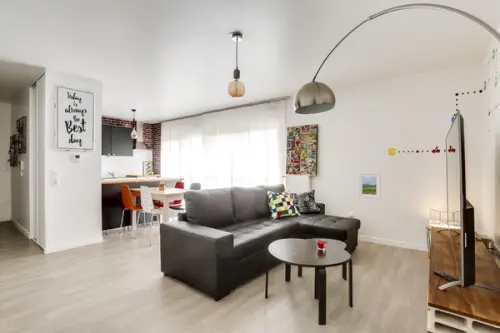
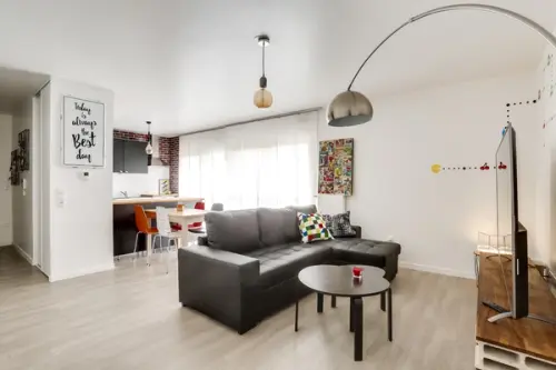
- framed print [357,172,382,200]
